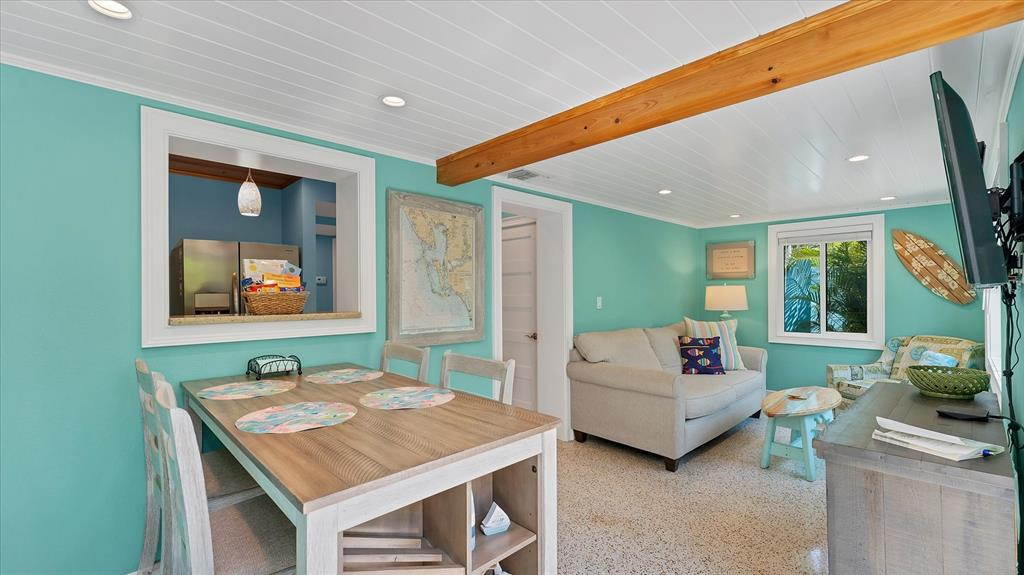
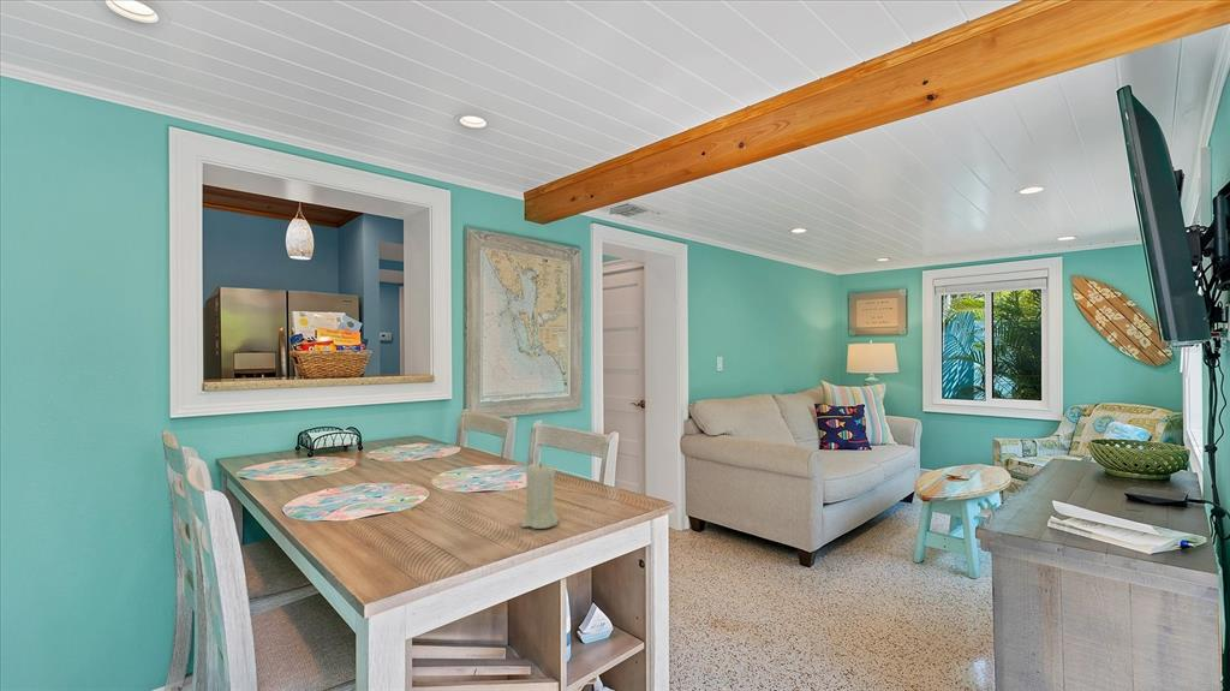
+ candle [519,460,560,530]
